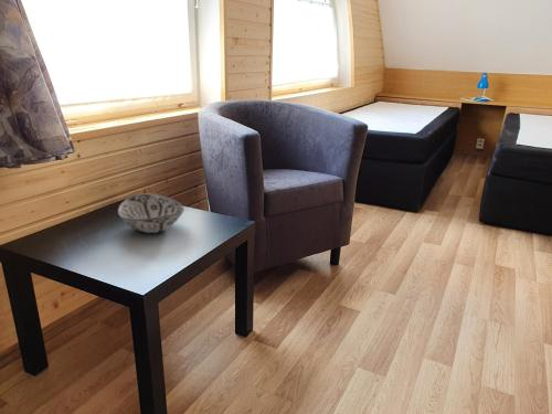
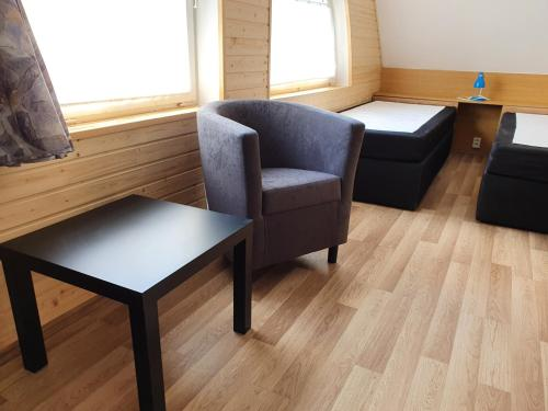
- decorative bowl [117,192,185,234]
